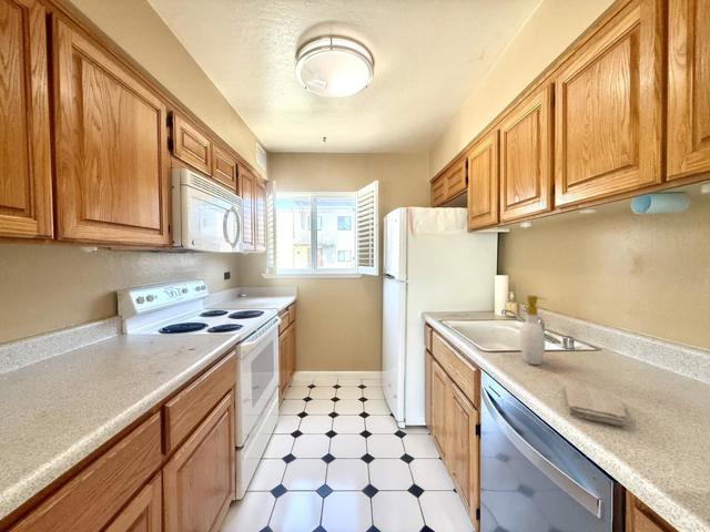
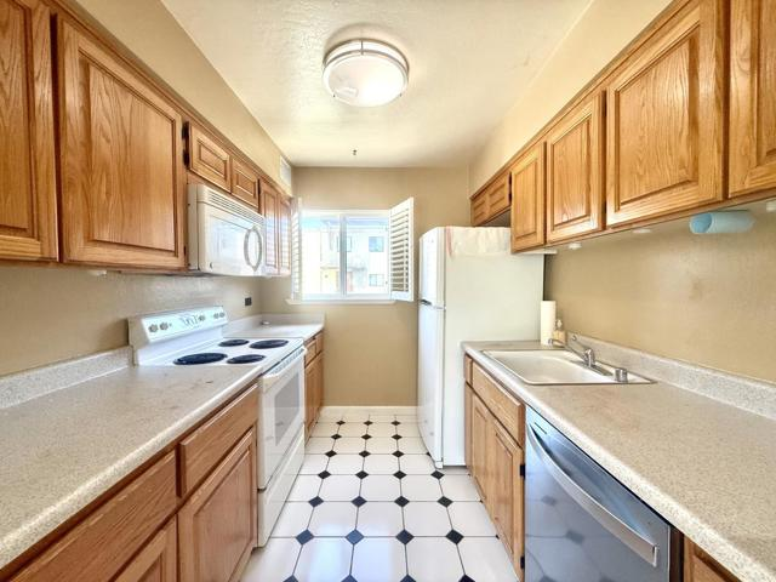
- soap bottle [518,295,548,366]
- washcloth [562,383,628,427]
